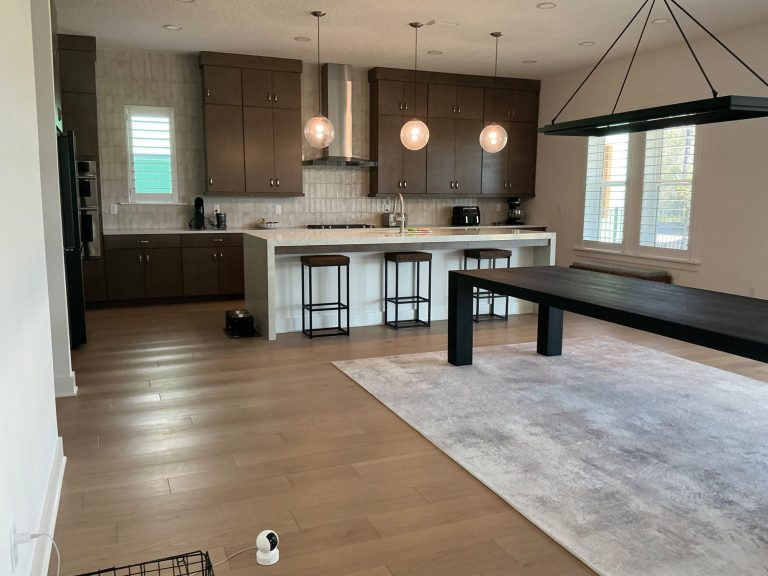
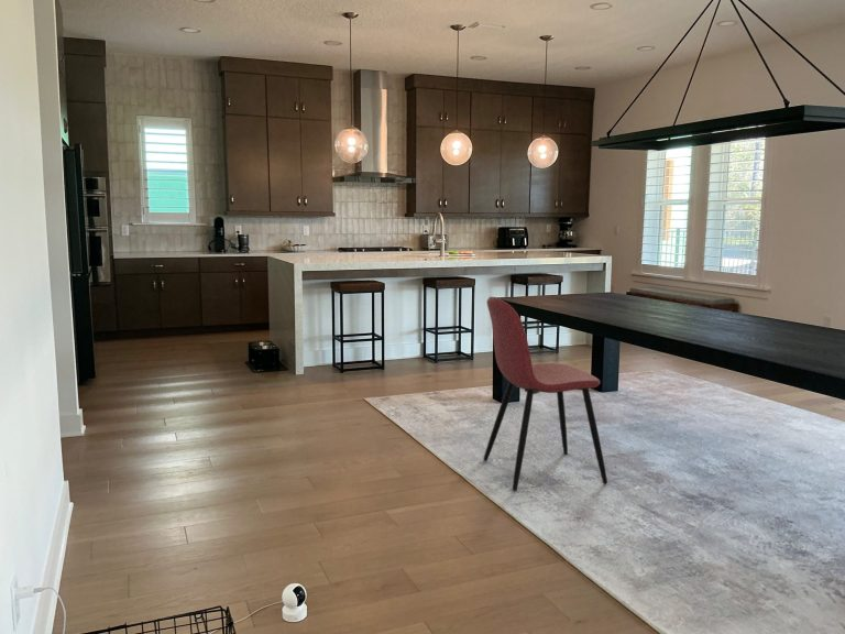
+ dining chair [482,296,608,492]
